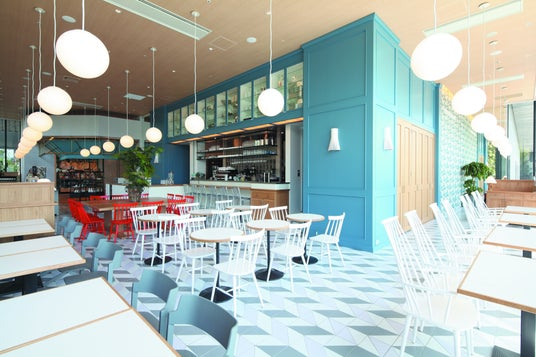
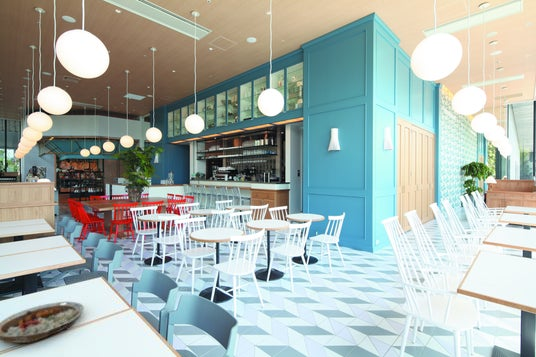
+ plate [0,301,85,344]
